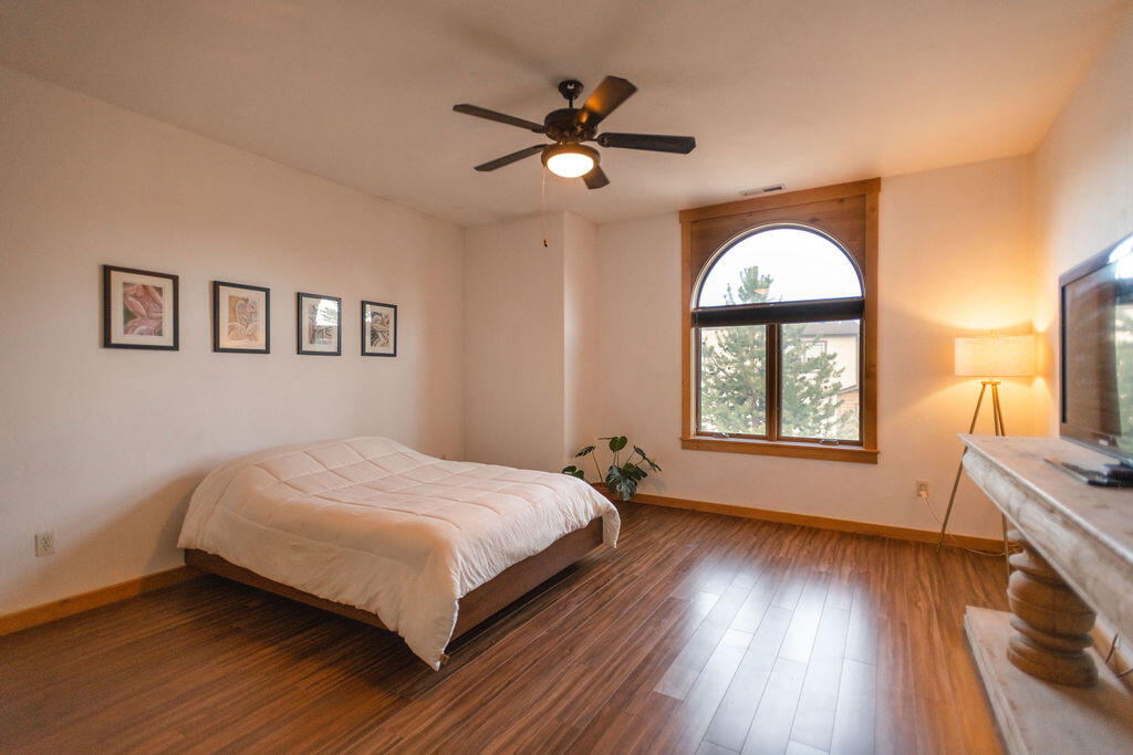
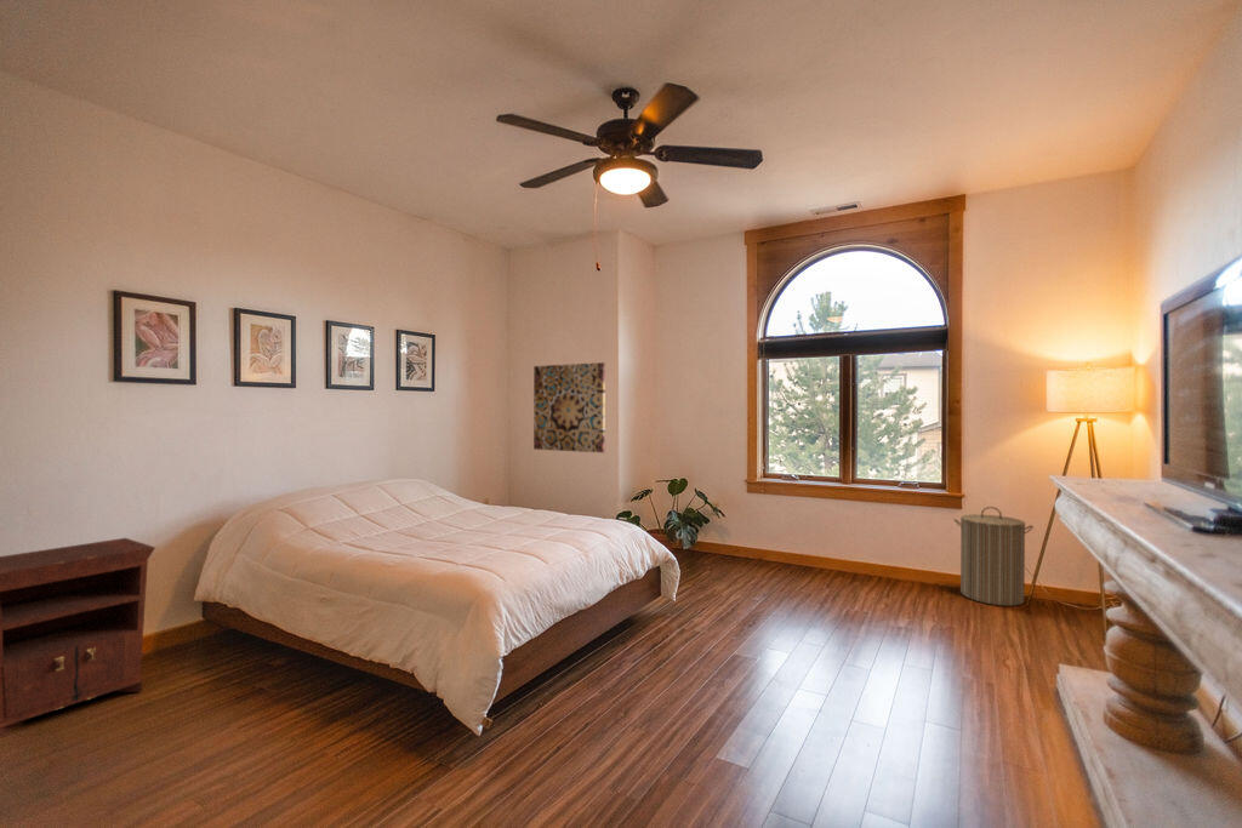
+ laundry hamper [952,506,1035,607]
+ wall art [532,361,606,453]
+ nightstand [0,537,156,740]
